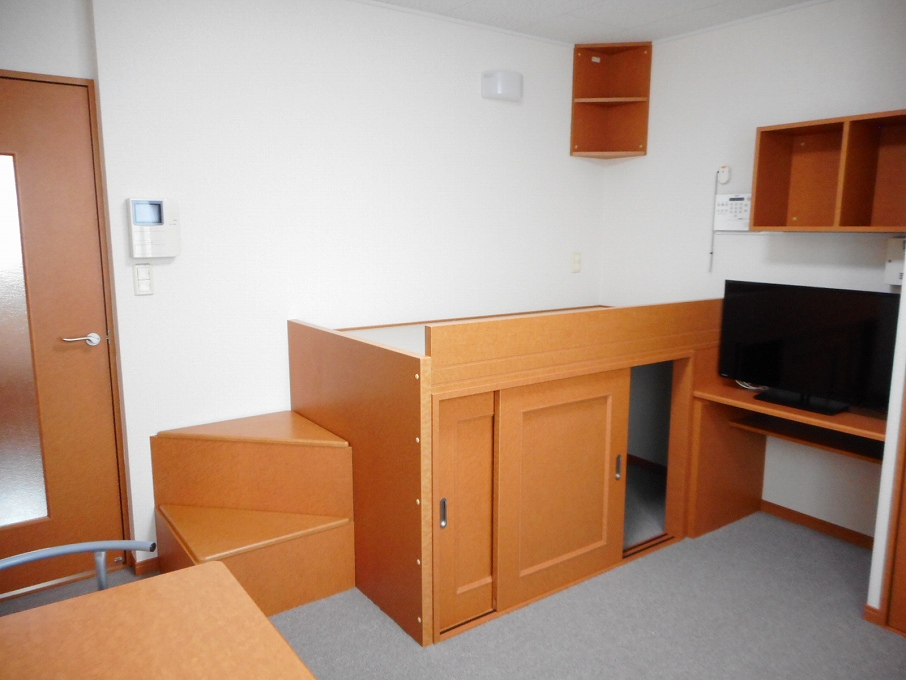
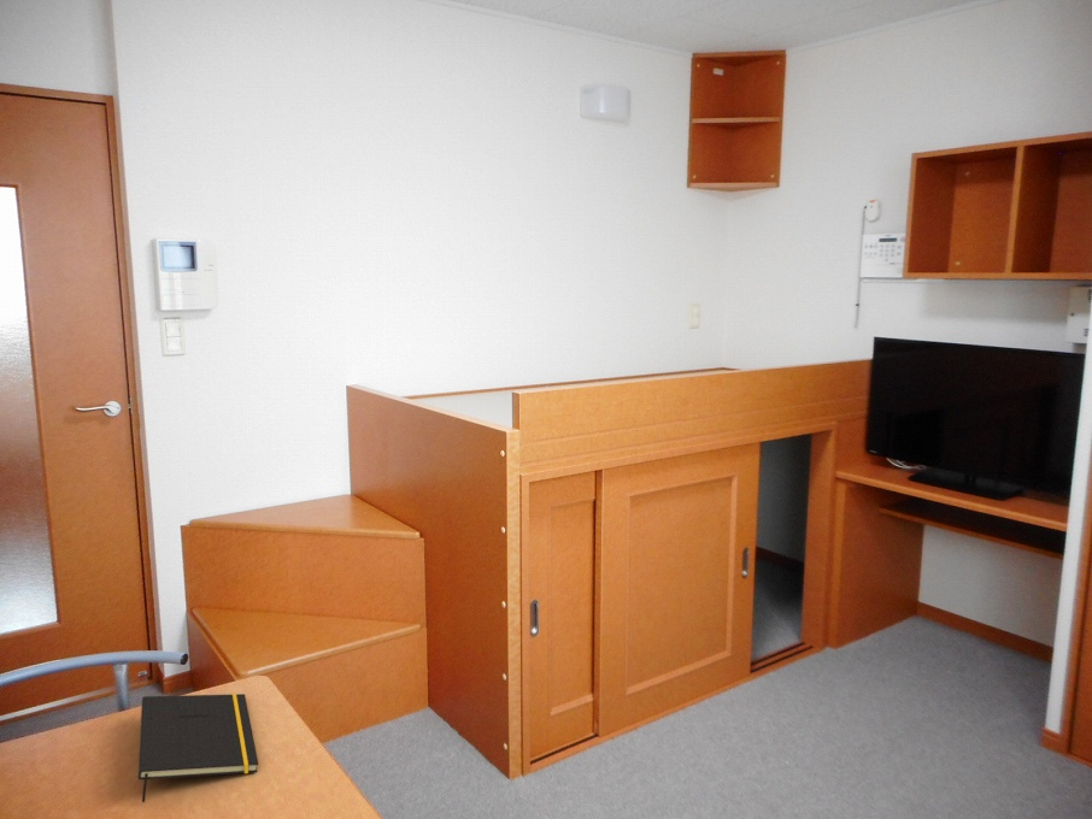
+ notepad [137,693,259,803]
